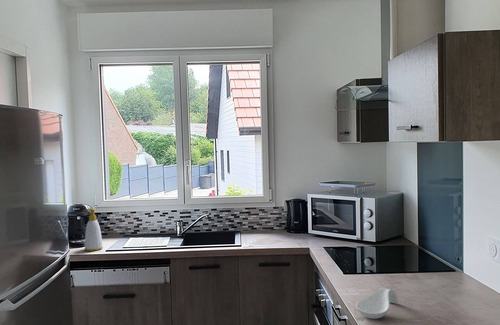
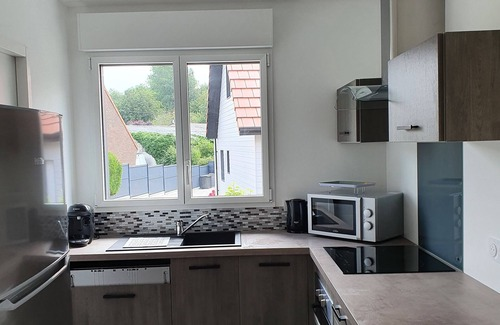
- soap bottle [82,207,104,252]
- spoon rest [355,287,399,320]
